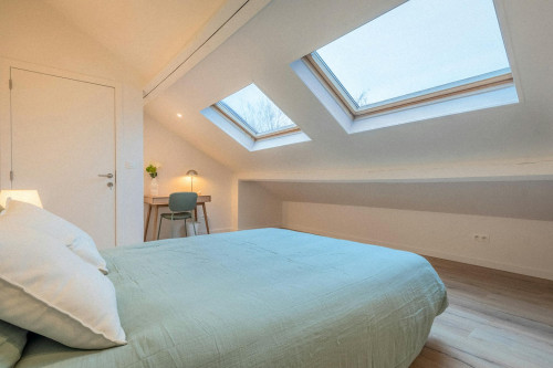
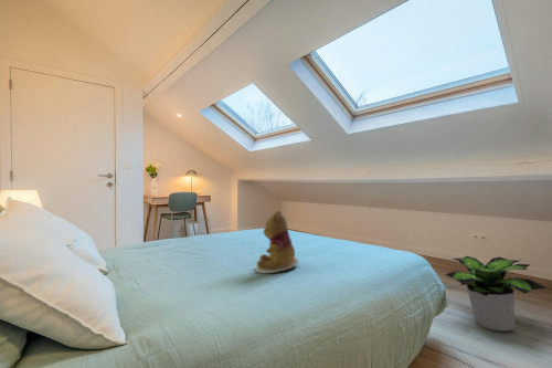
+ potted plant [444,255,549,333]
+ teddy bear [255,210,299,274]
